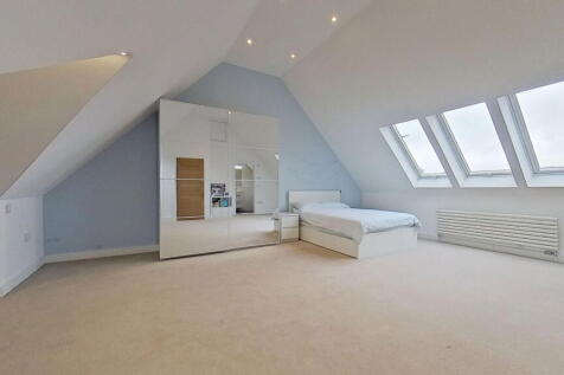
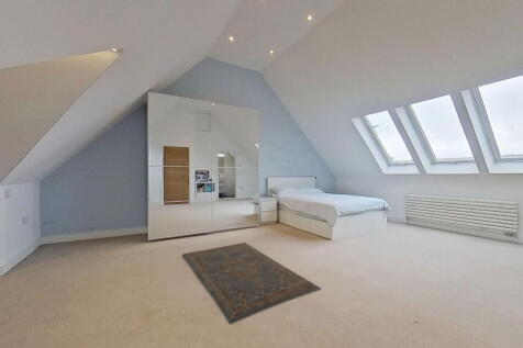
+ rug [181,242,322,326]
